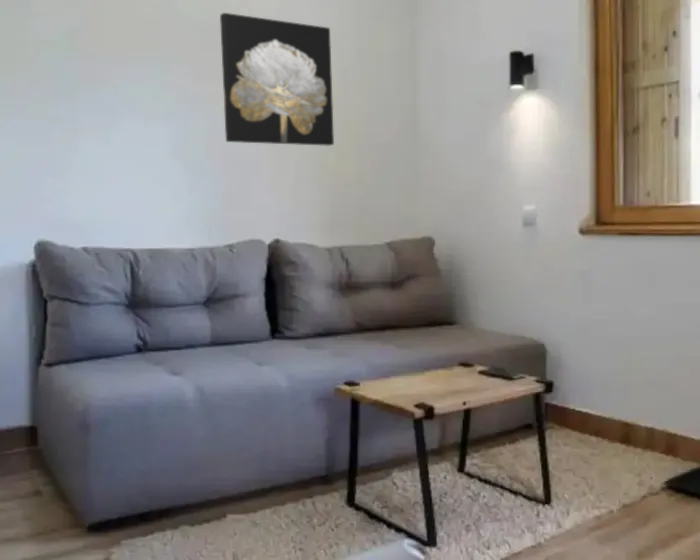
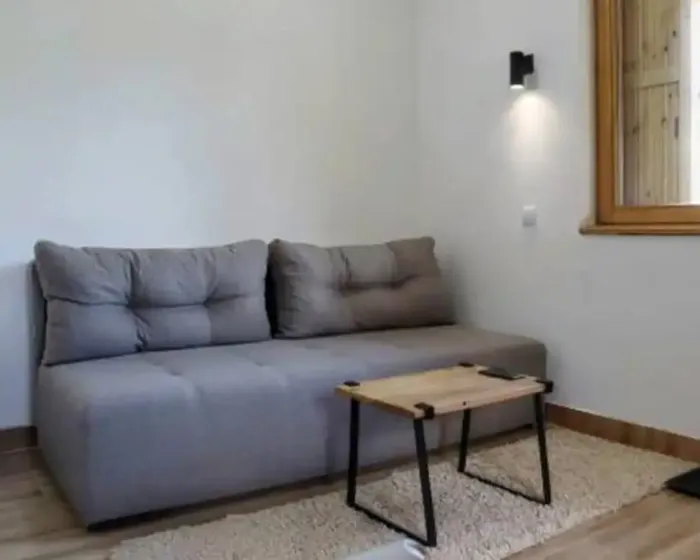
- wall art [219,12,335,147]
